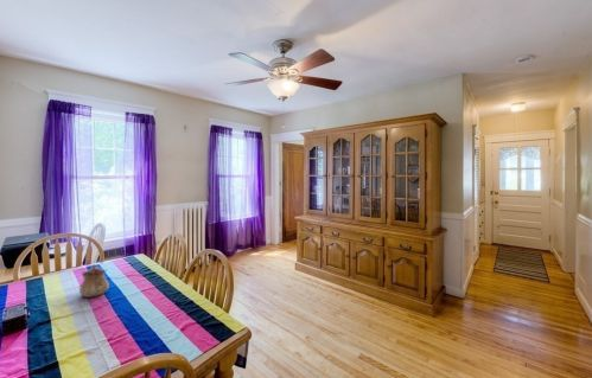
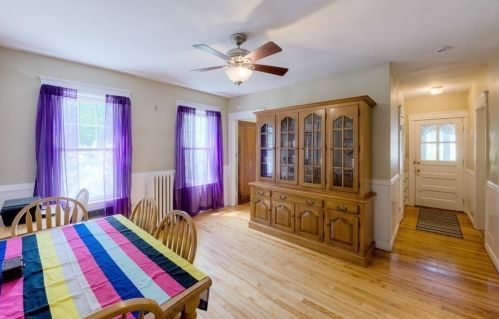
- teapot [78,263,110,299]
